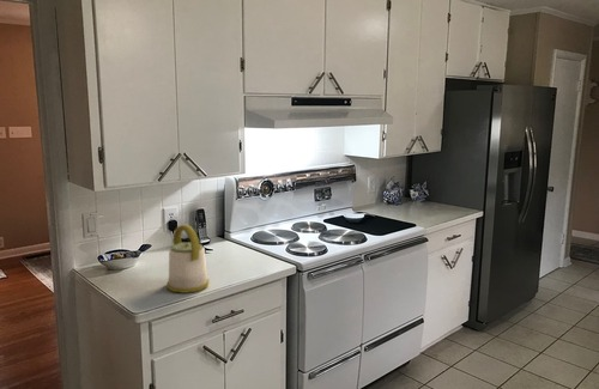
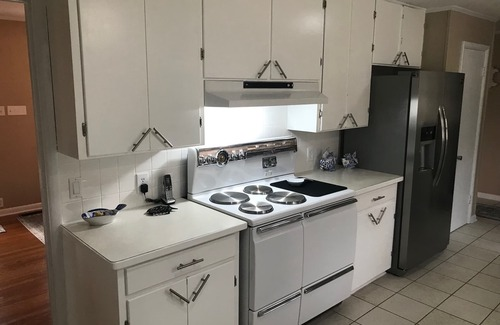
- kettle [165,224,210,294]
